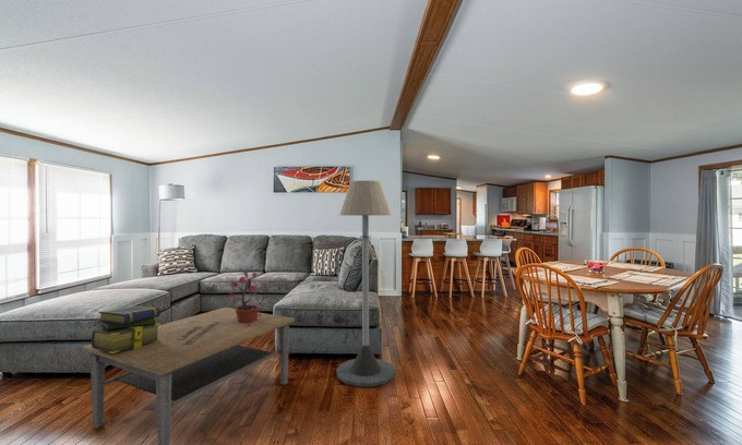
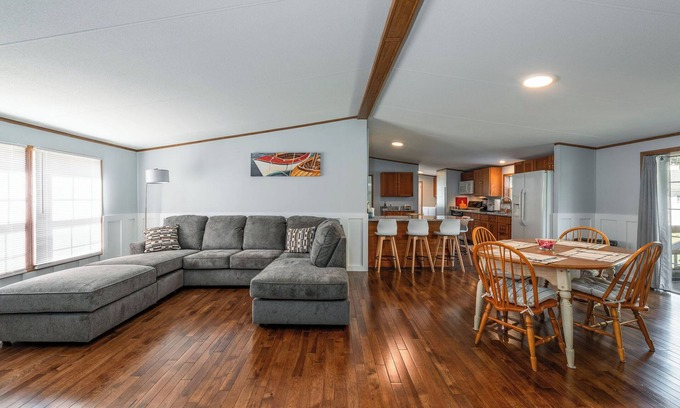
- stack of books [91,305,161,353]
- floor lamp [336,180,396,387]
- coffee table [82,306,296,445]
- potted plant [226,270,261,326]
